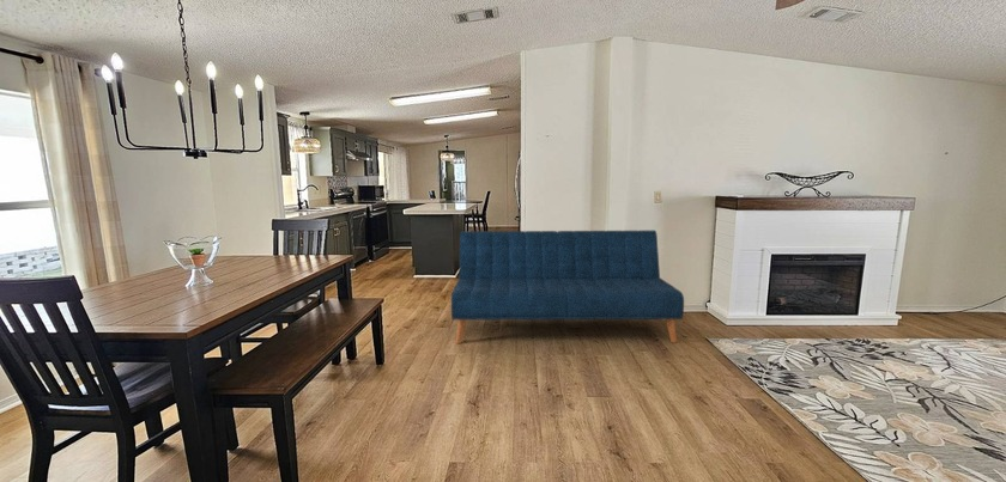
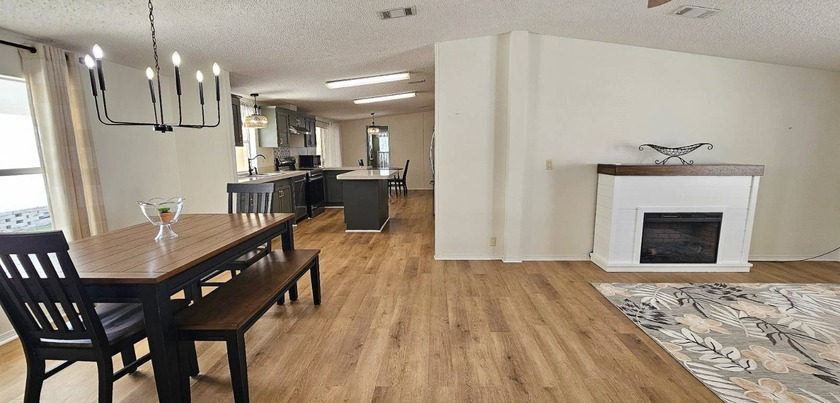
- sofa [450,228,685,344]
